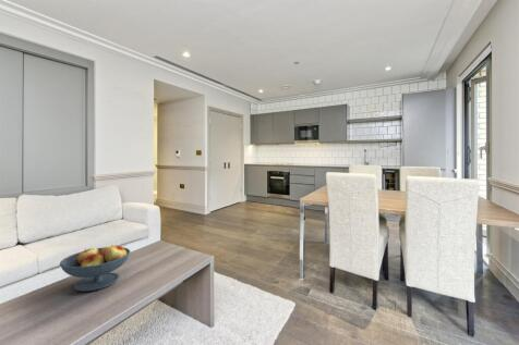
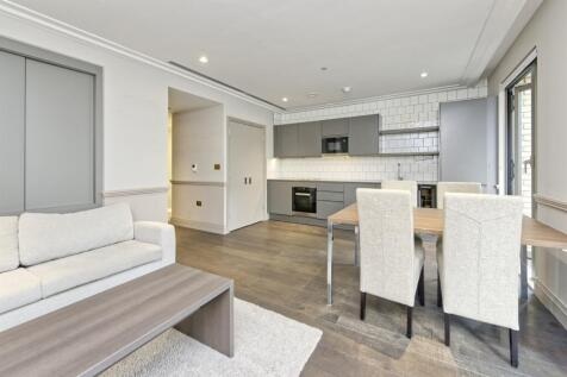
- fruit bowl [59,244,131,293]
